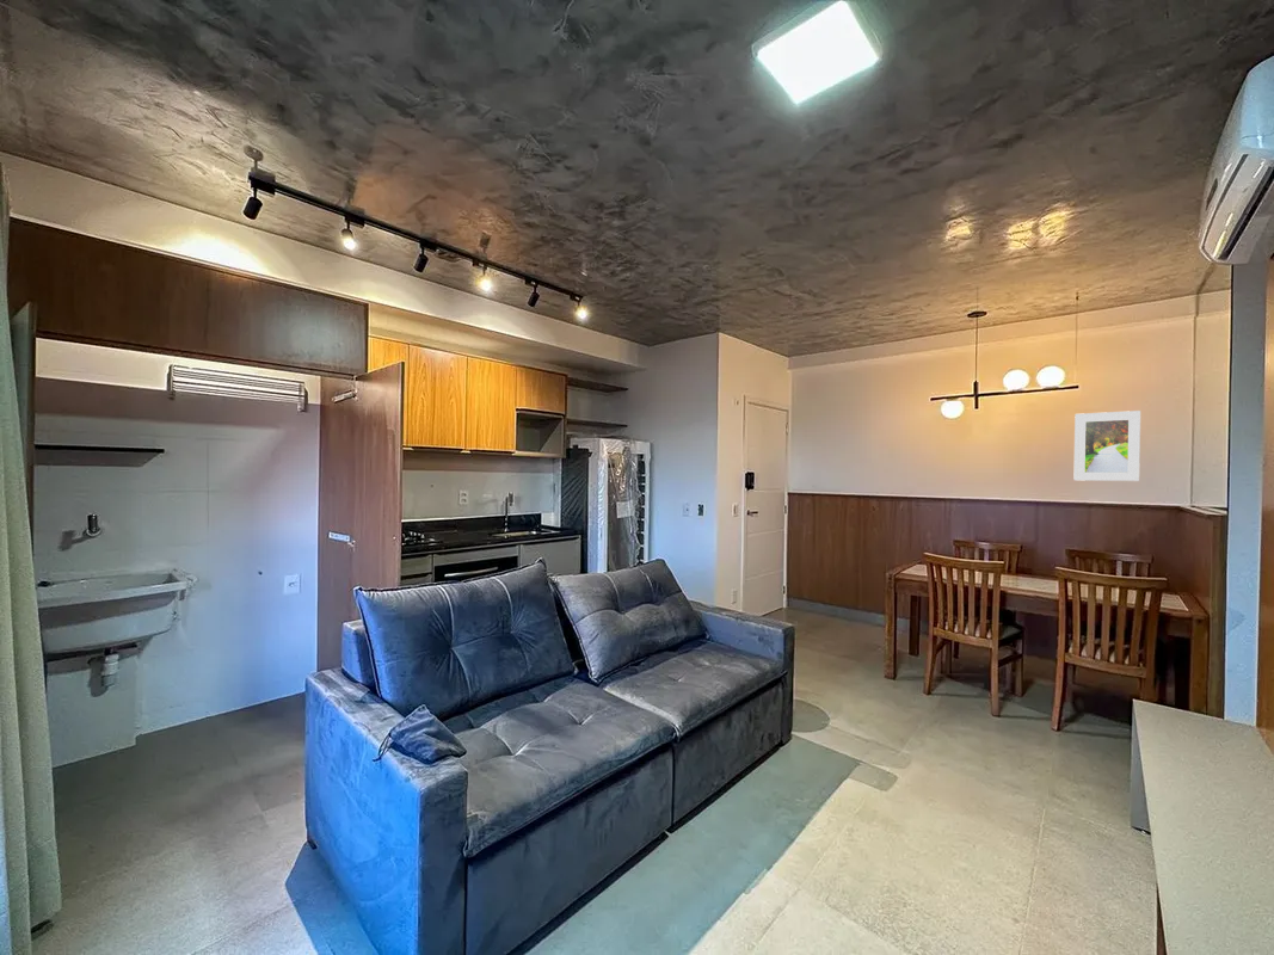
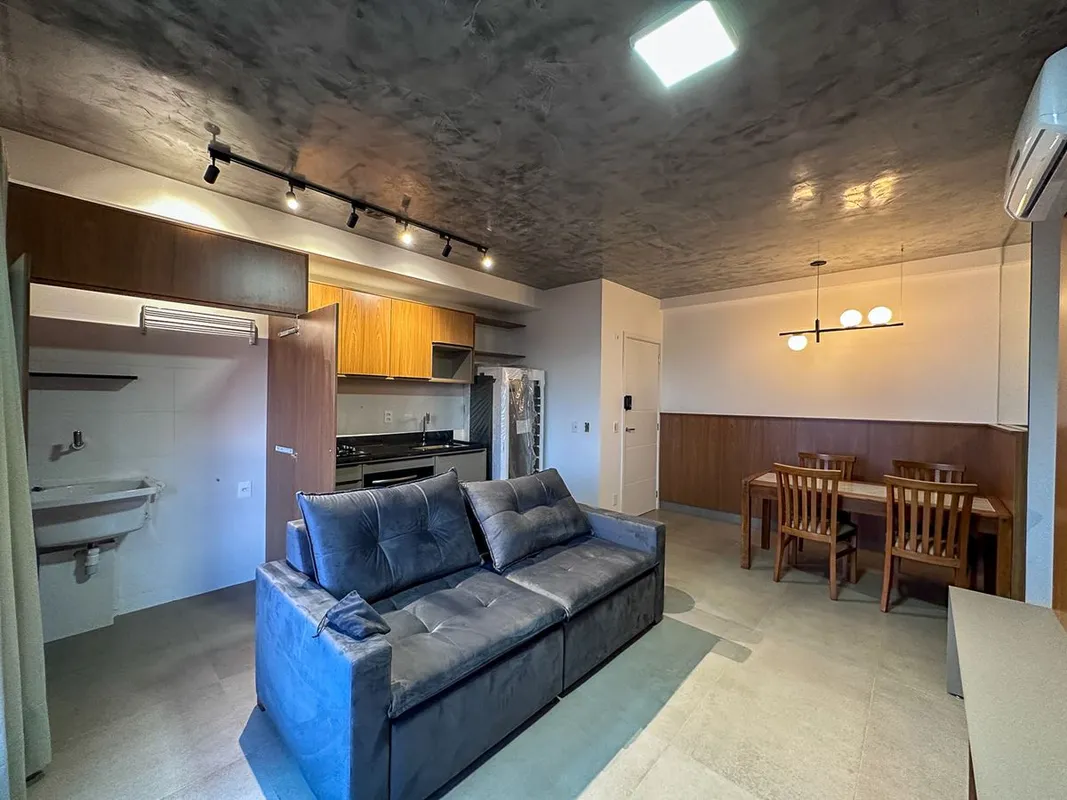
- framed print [1072,409,1141,482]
